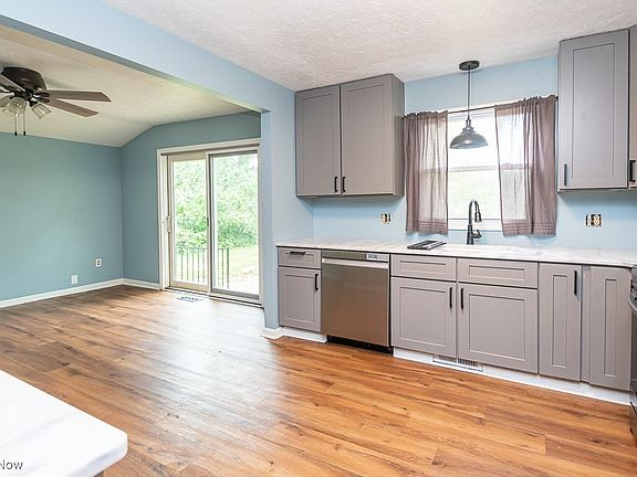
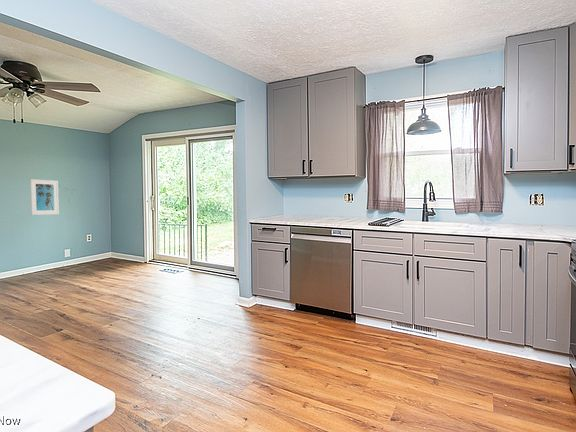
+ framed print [29,178,60,216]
